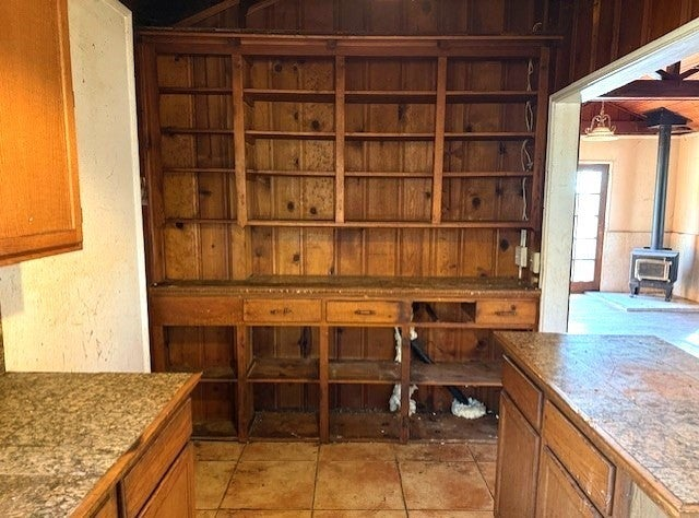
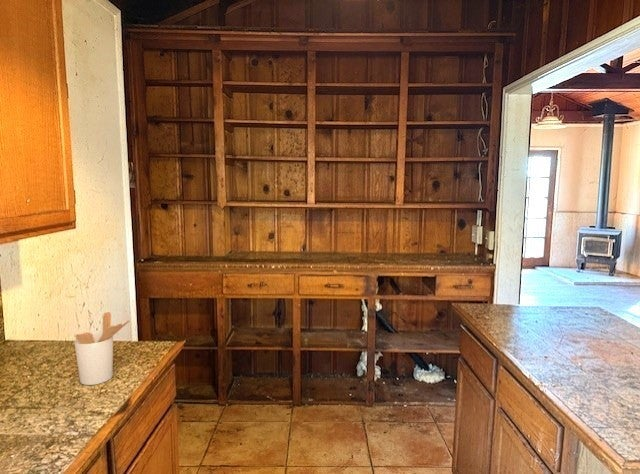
+ utensil holder [73,311,130,386]
